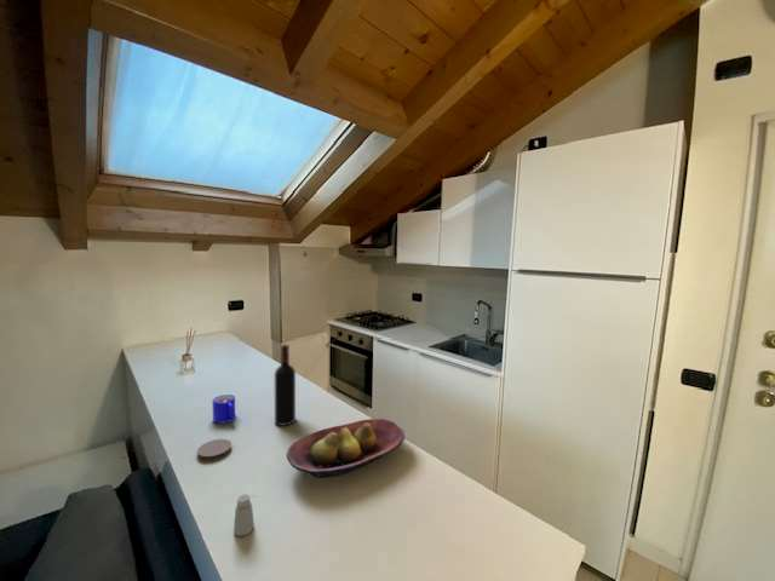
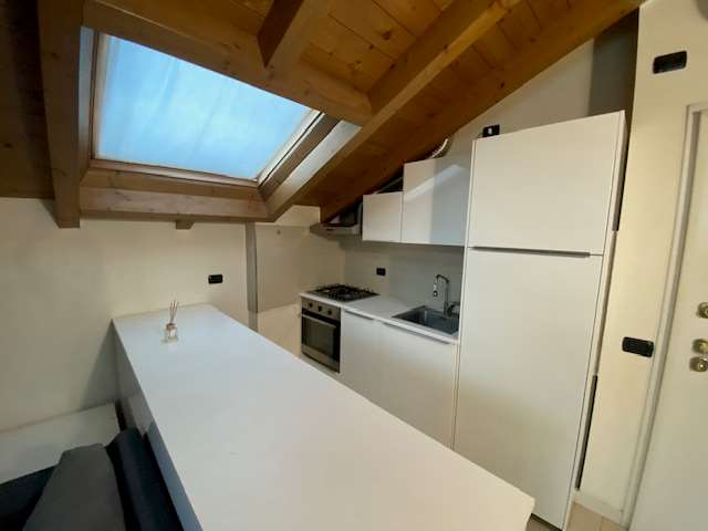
- fruit bowl [286,418,406,479]
- saltshaker [232,493,256,537]
- coaster [196,438,232,462]
- mug [211,393,236,425]
- wine bottle [274,344,297,427]
